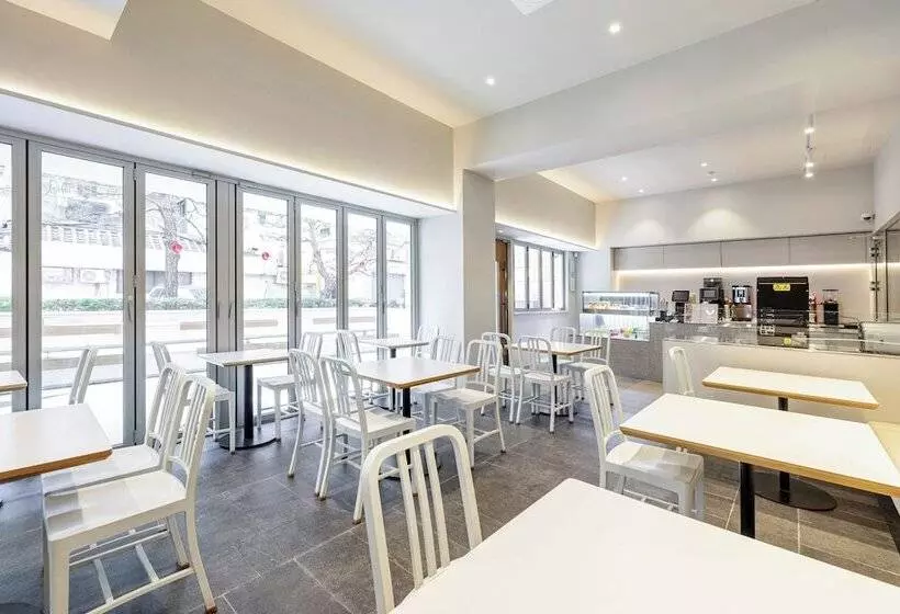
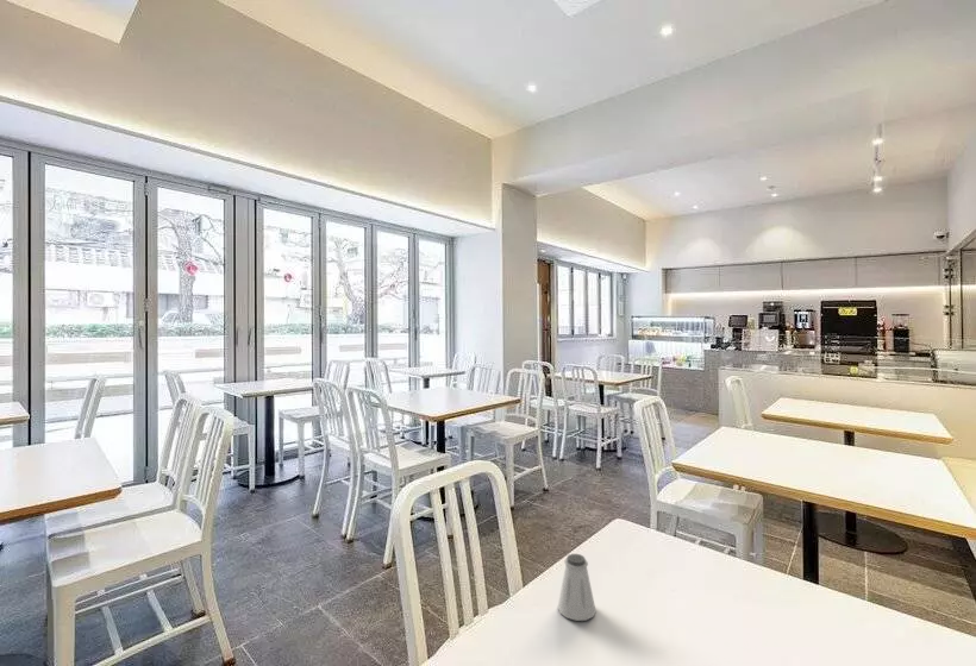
+ saltshaker [557,553,598,622]
